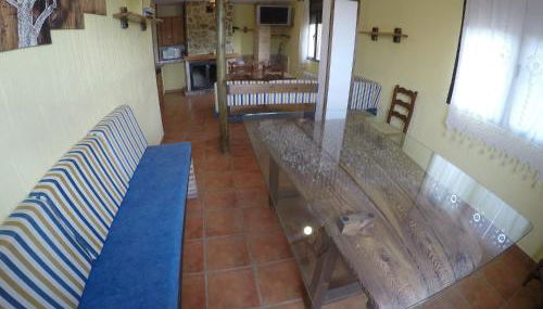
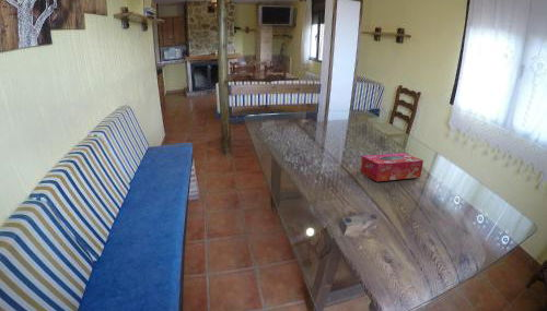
+ tissue box [360,152,424,182]
